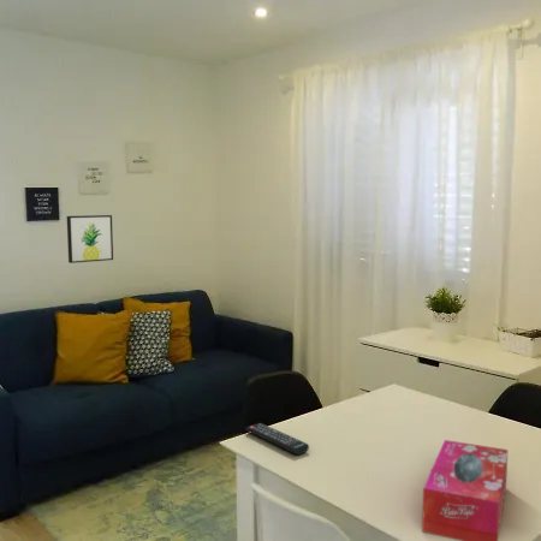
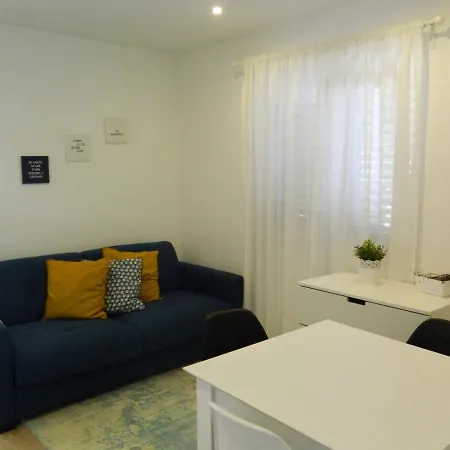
- wall art [66,214,114,264]
- remote control [244,422,310,456]
- tissue box [421,439,509,541]
